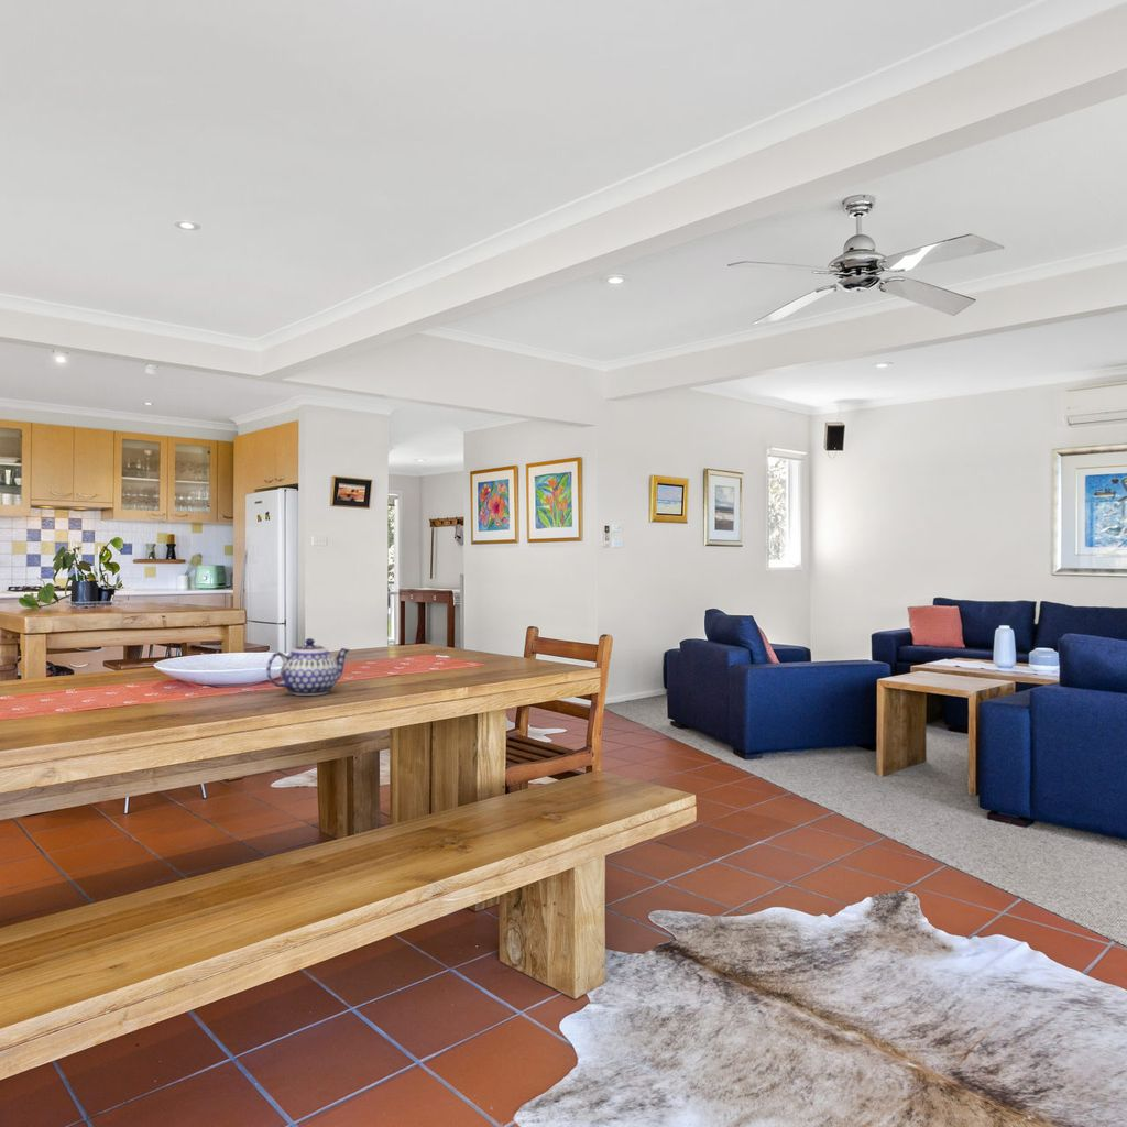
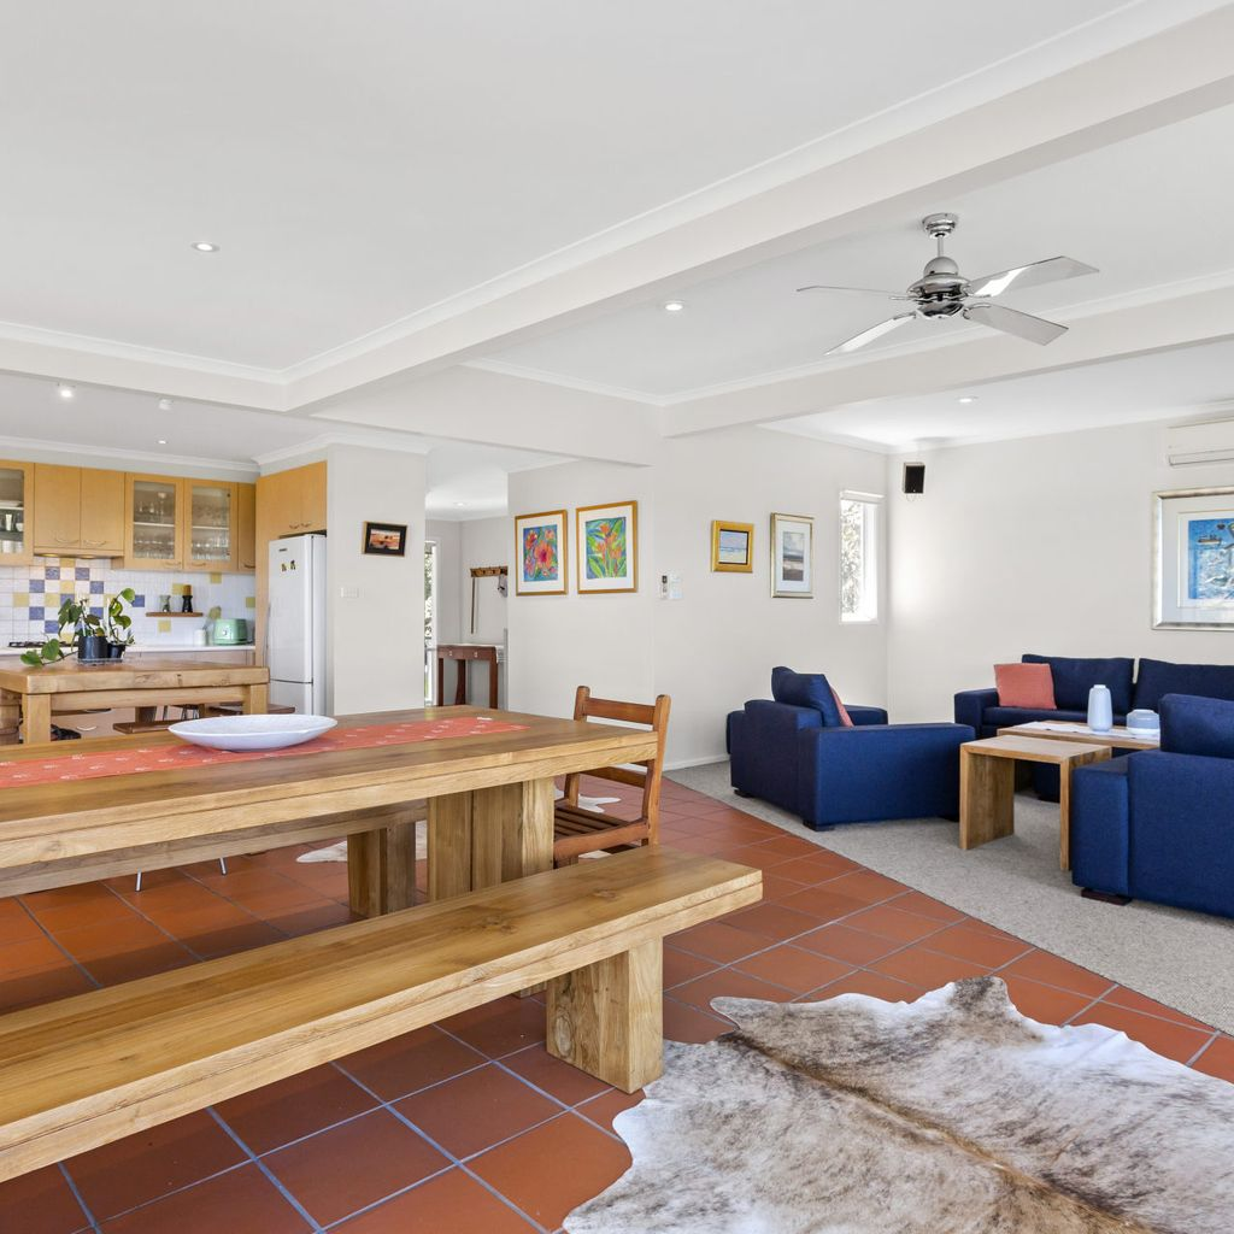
- teapot [265,637,351,697]
